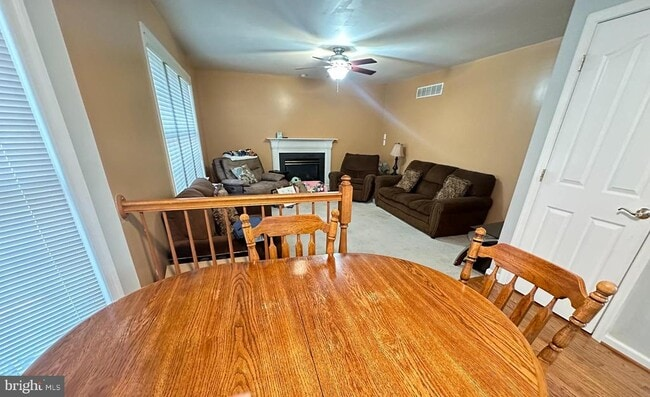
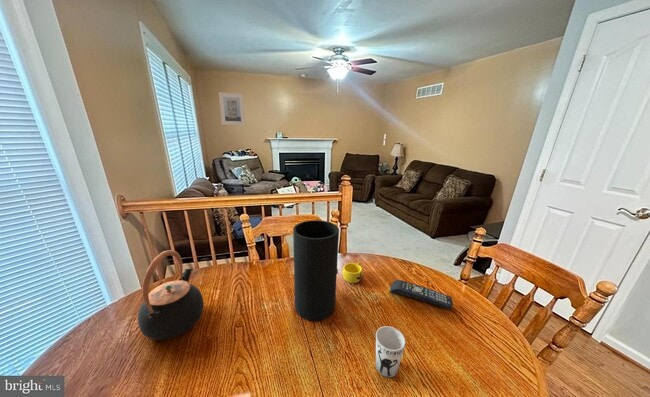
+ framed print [218,91,246,126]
+ teapot [137,249,205,341]
+ cup [375,325,406,378]
+ vase [292,219,340,322]
+ cup [342,261,363,284]
+ remote control [389,279,454,310]
